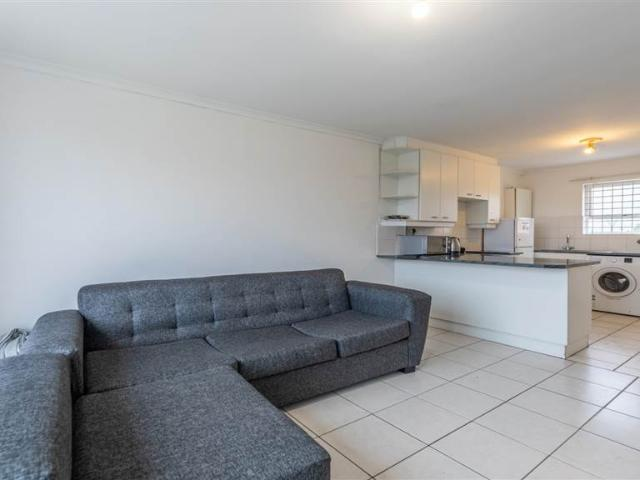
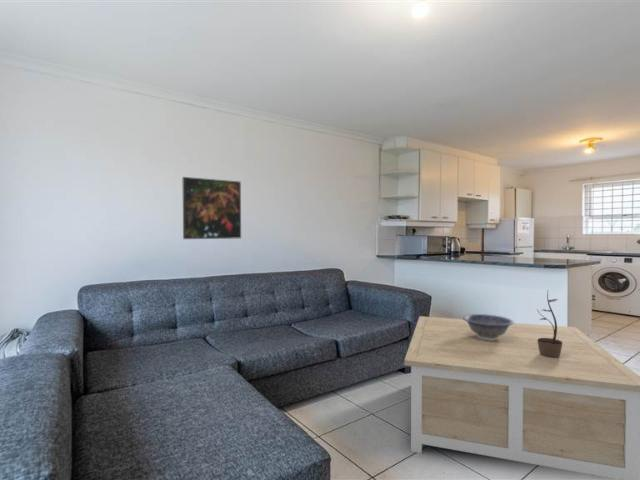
+ coffee table [403,315,640,480]
+ potted plant [536,291,563,358]
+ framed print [181,176,242,240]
+ decorative bowl [462,313,515,340]
